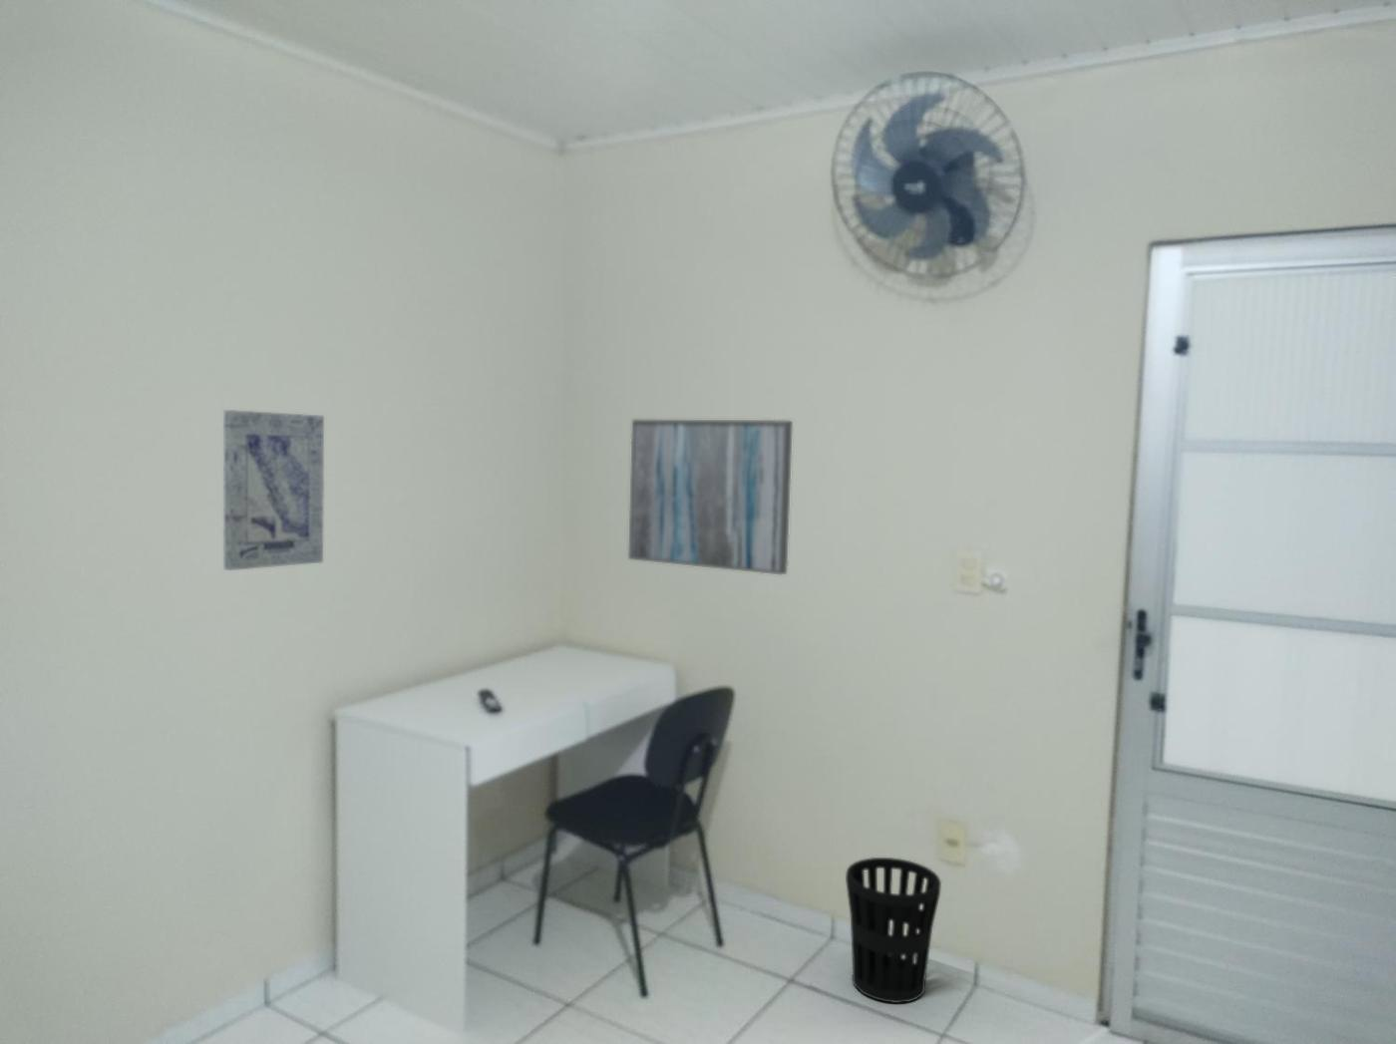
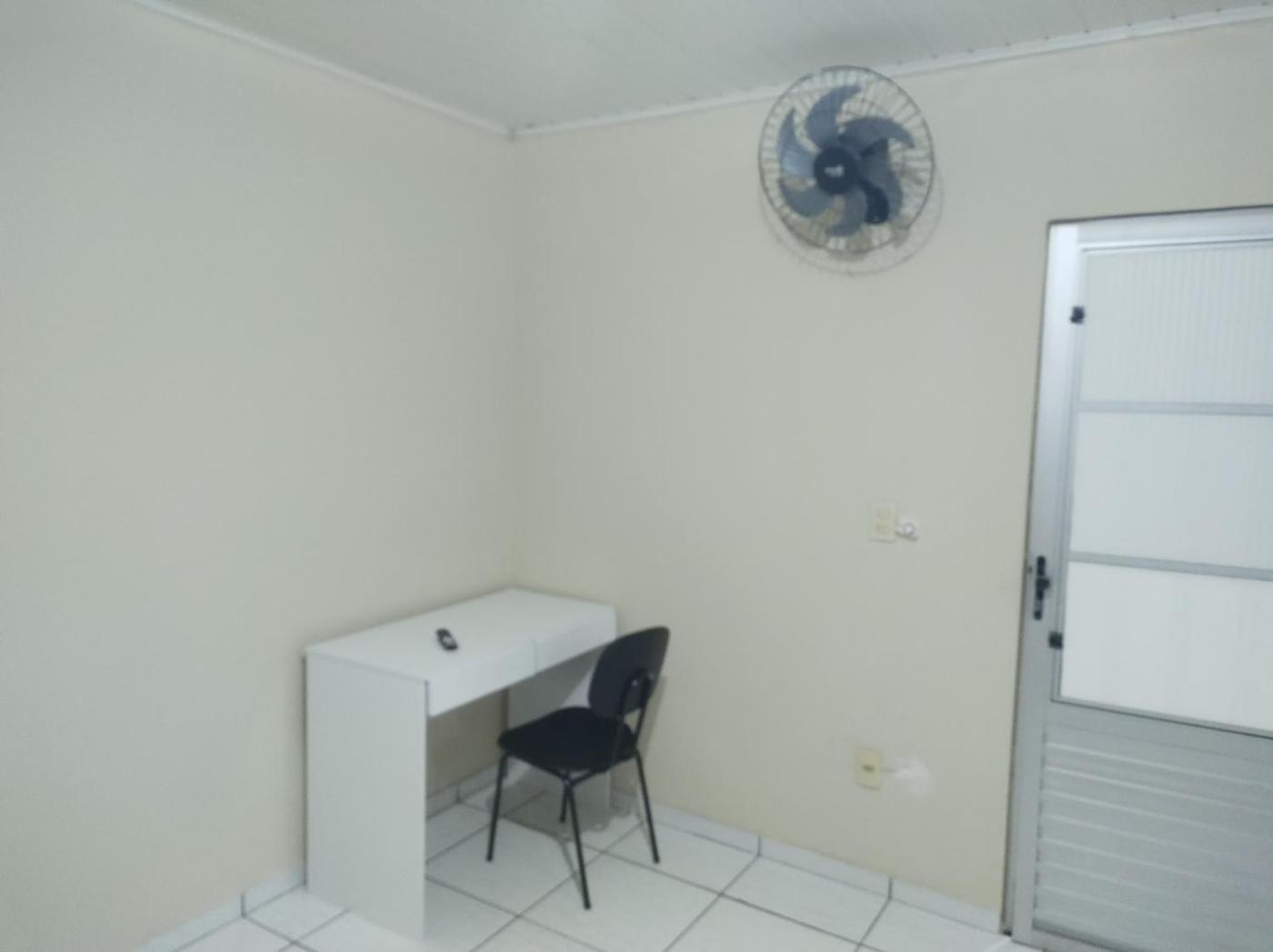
- wastebasket [844,856,942,1005]
- wall art [224,409,325,571]
- wall art [627,419,794,576]
